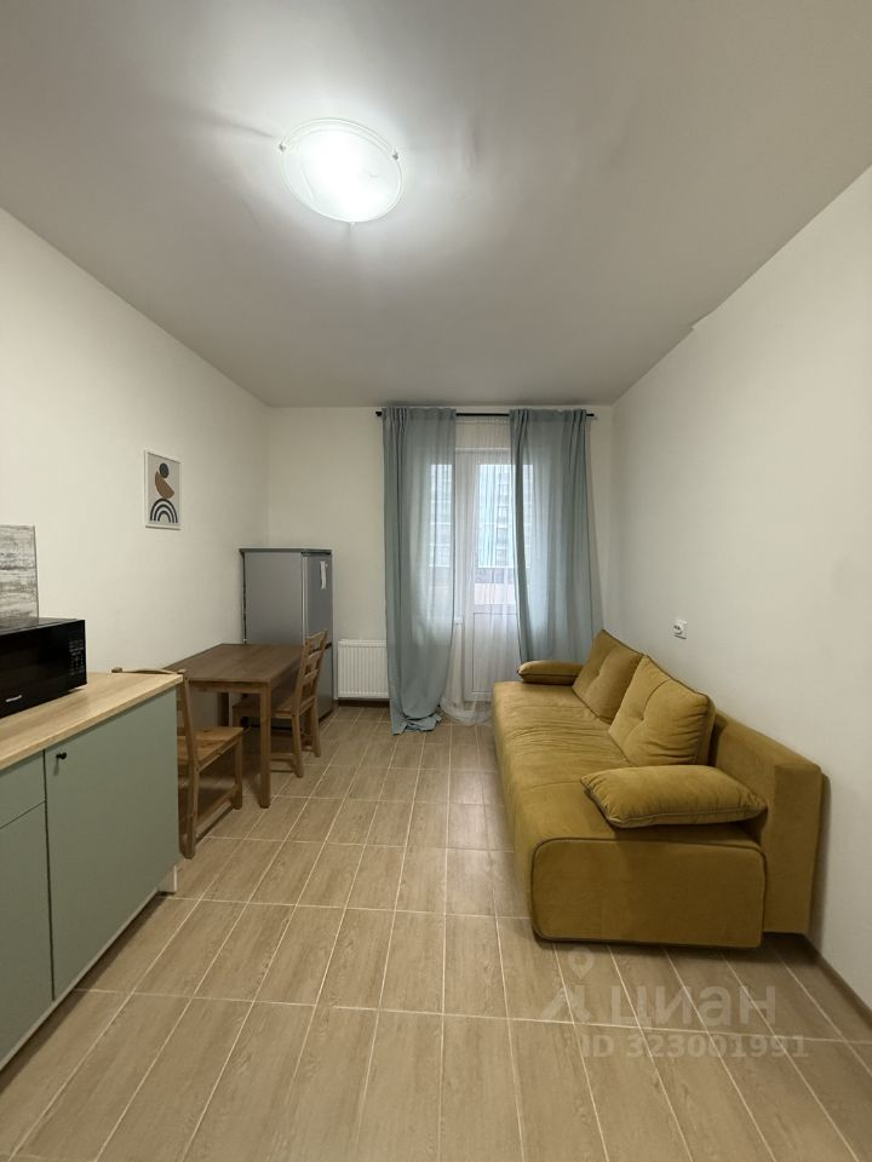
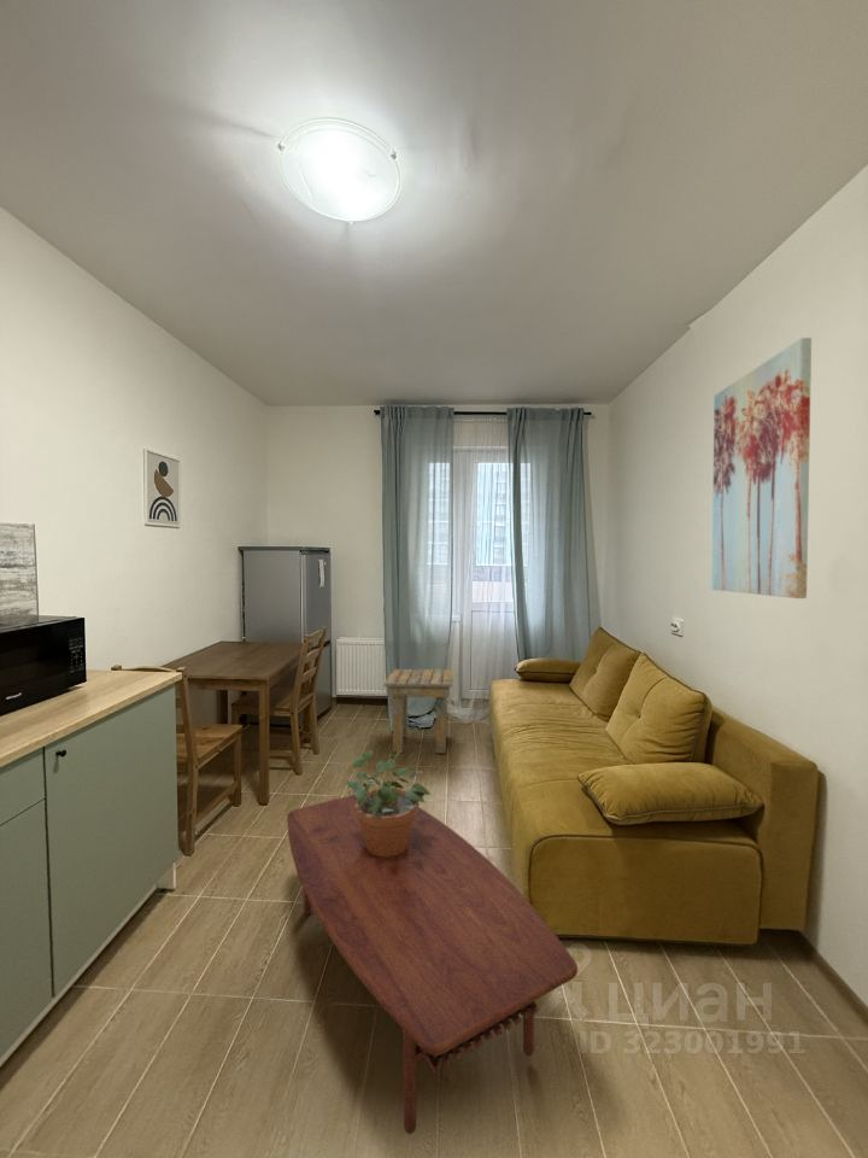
+ wall art [711,337,813,600]
+ potted plant [345,748,432,858]
+ side table [383,668,454,754]
+ coffee table [287,788,579,1135]
